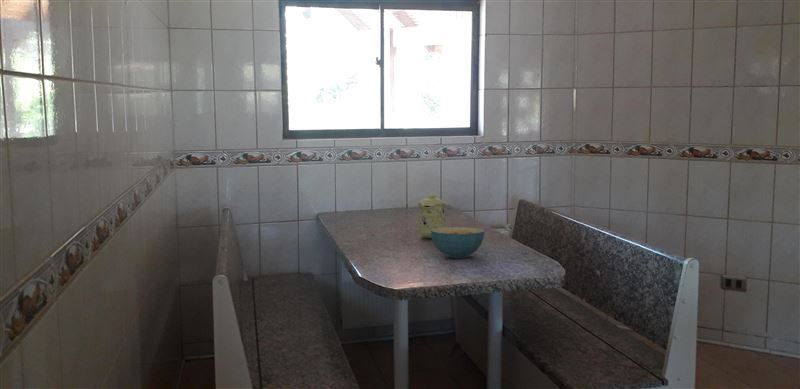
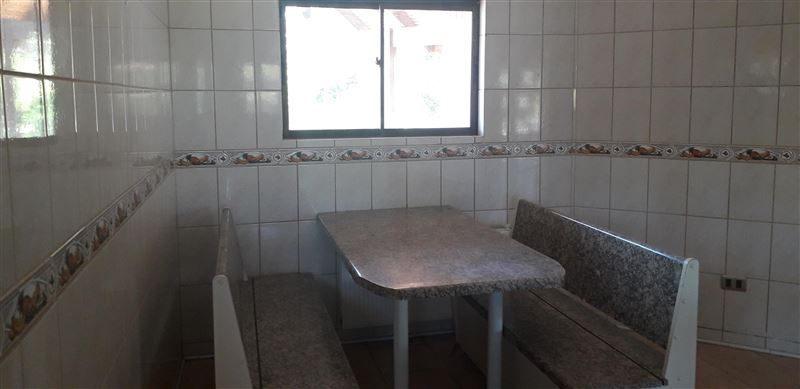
- mug [416,194,447,239]
- cereal bowl [431,226,485,259]
